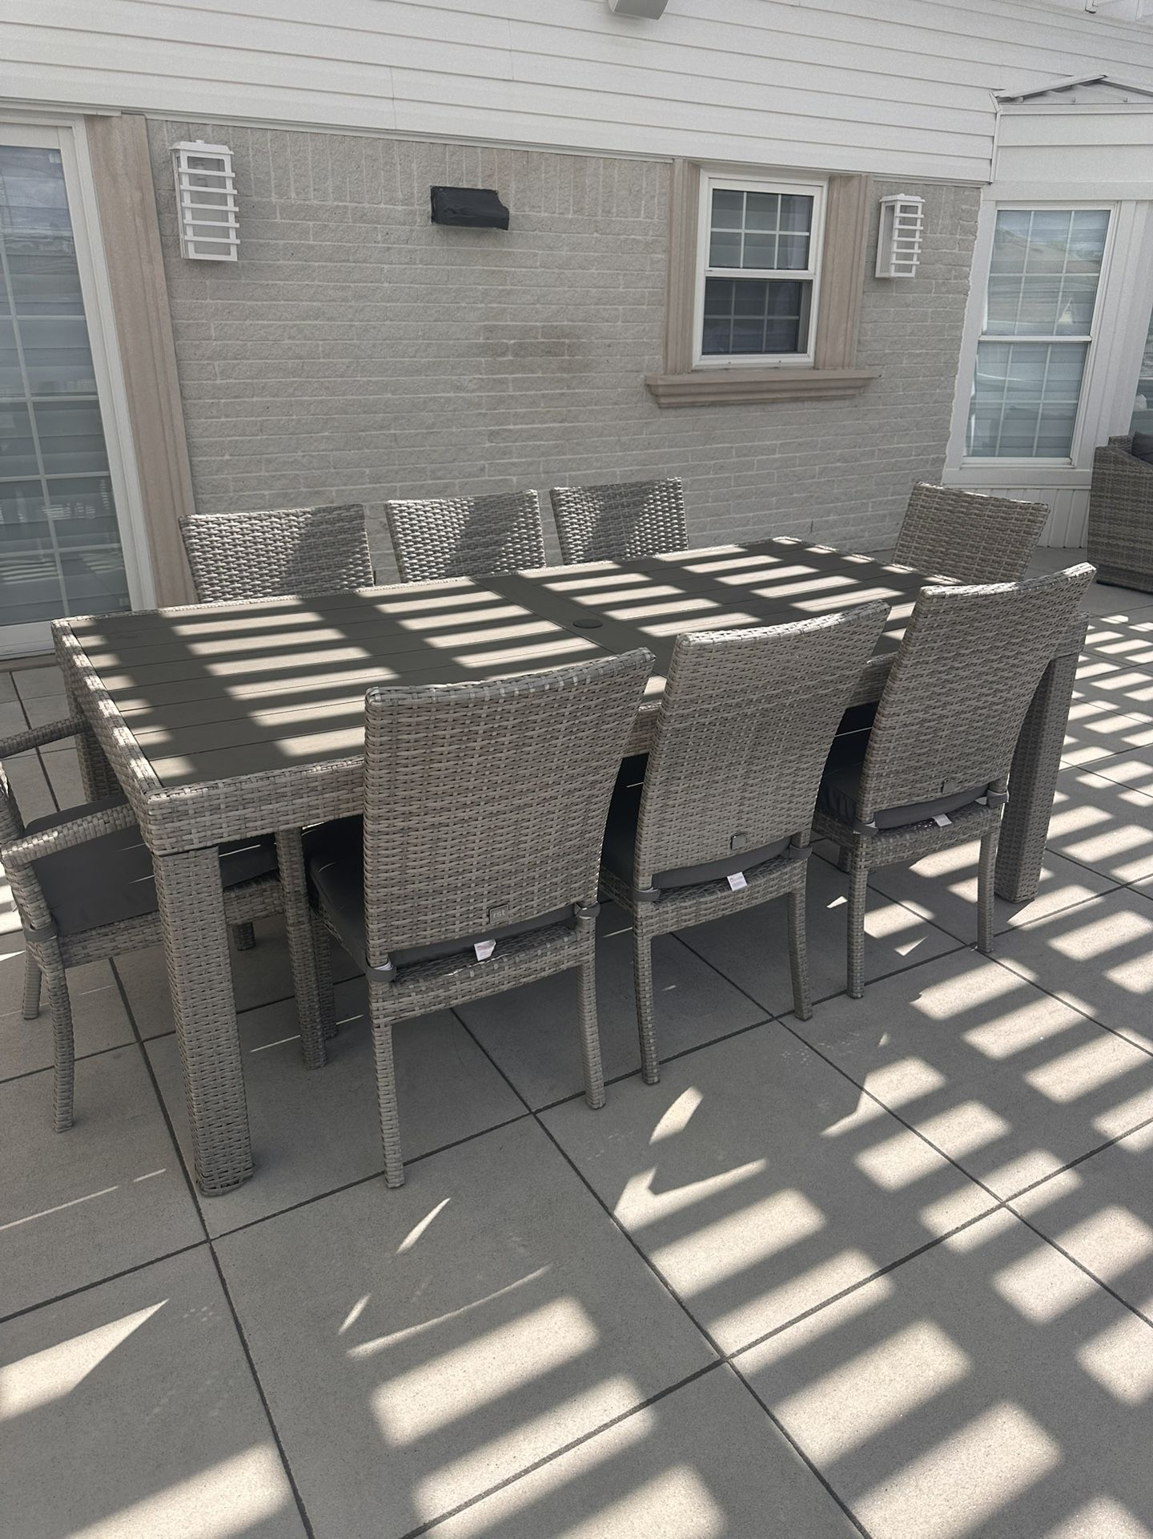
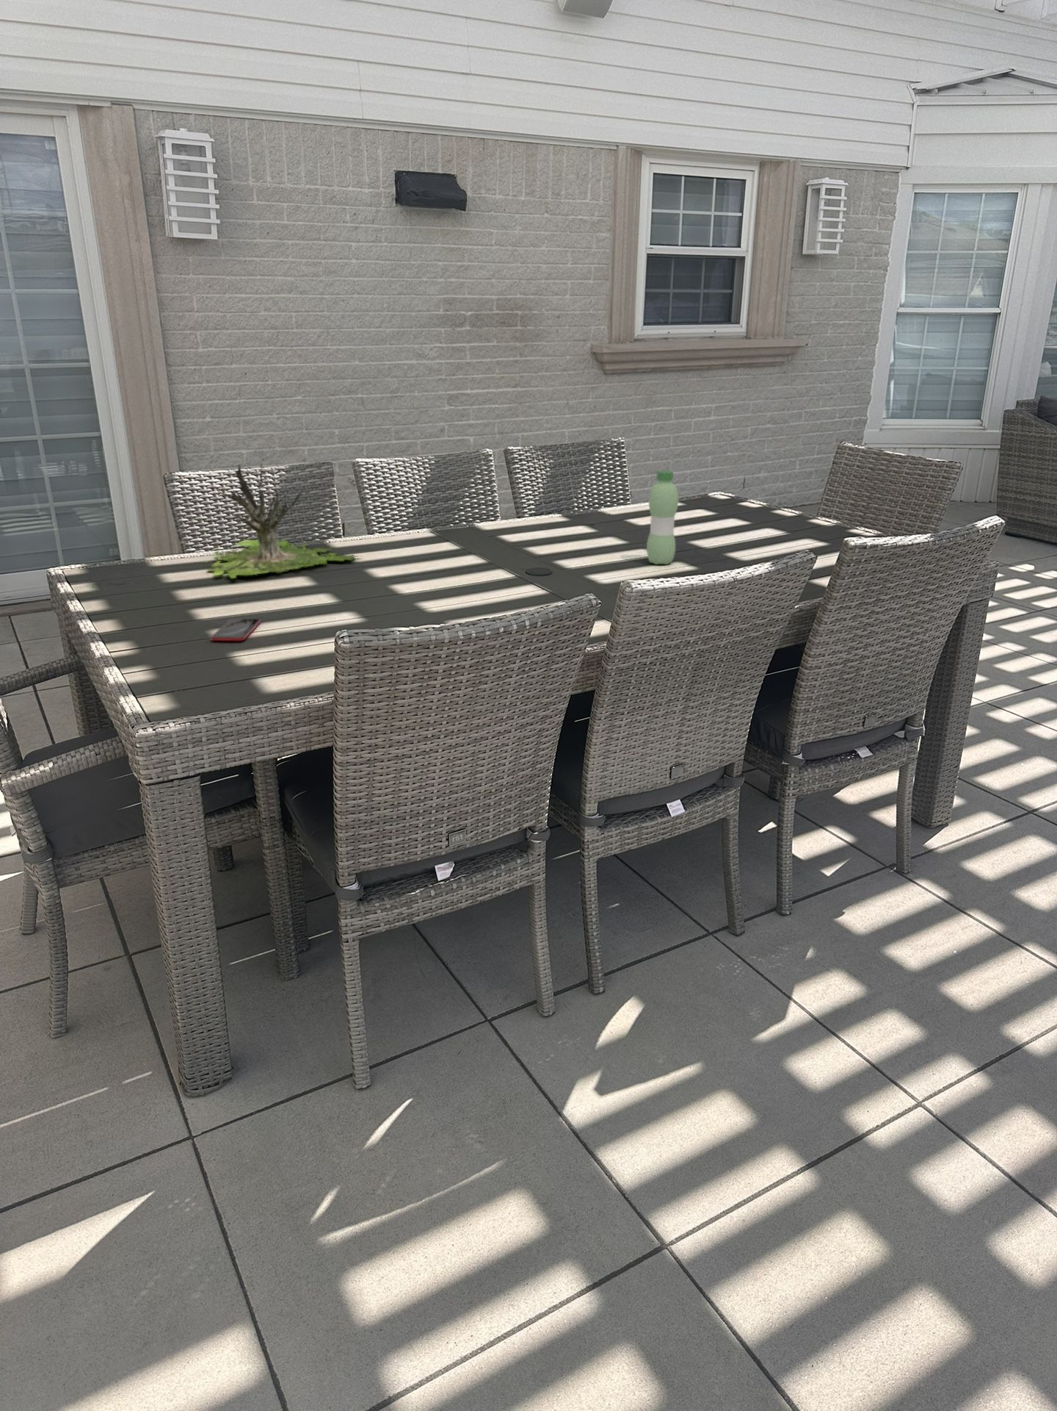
+ smartphone [210,618,261,641]
+ plant [200,450,363,579]
+ water bottle [646,470,680,566]
